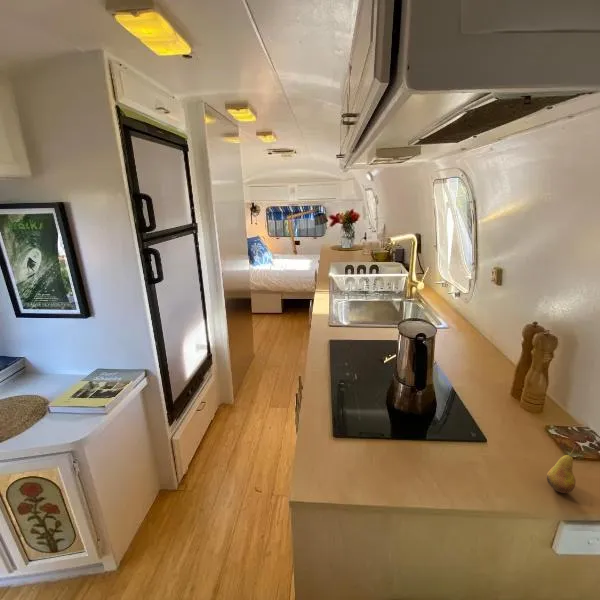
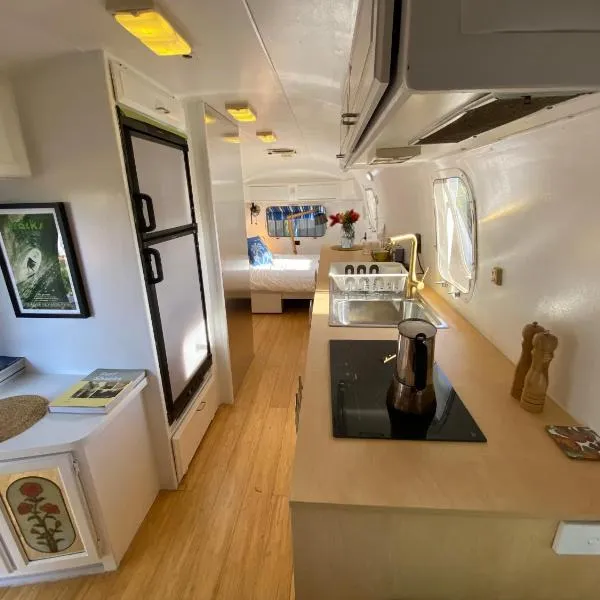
- fruit [546,443,578,494]
